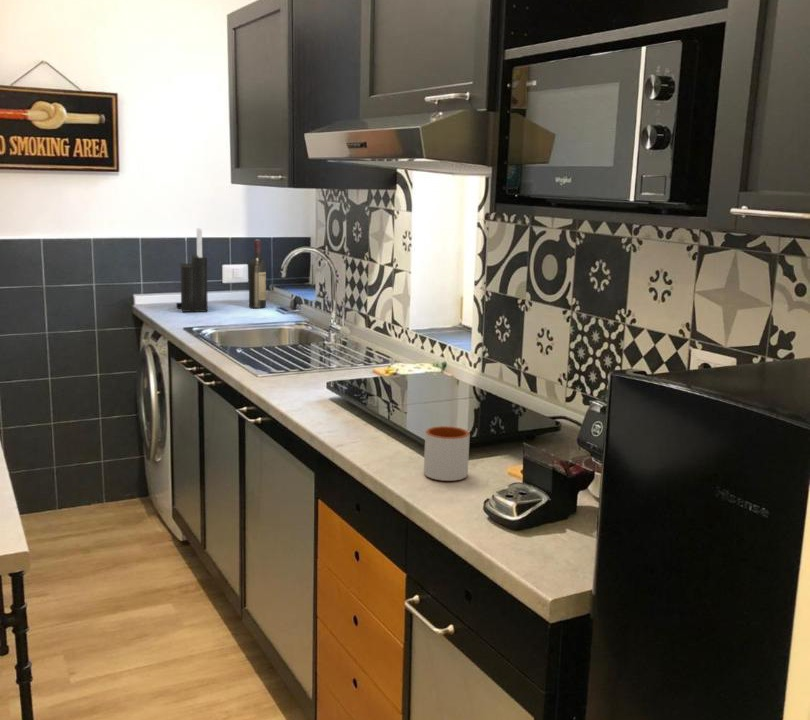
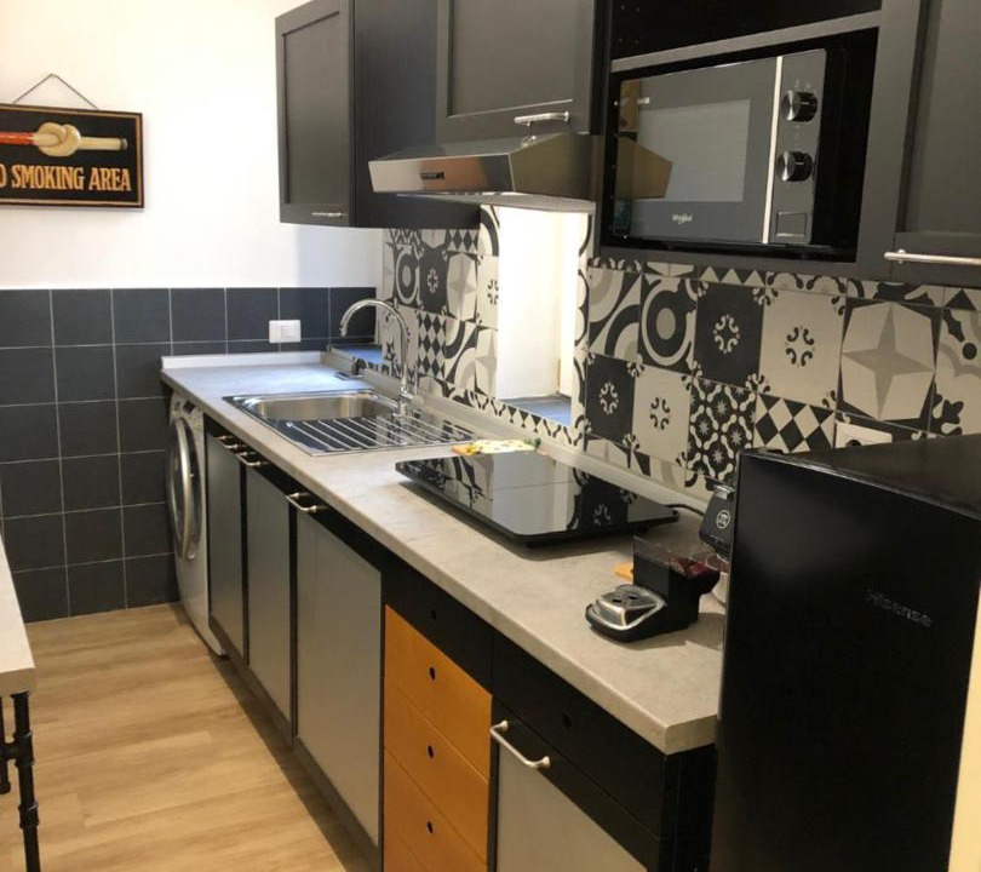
- mug [423,425,471,482]
- knife block [175,227,209,313]
- wine bottle [248,239,267,309]
